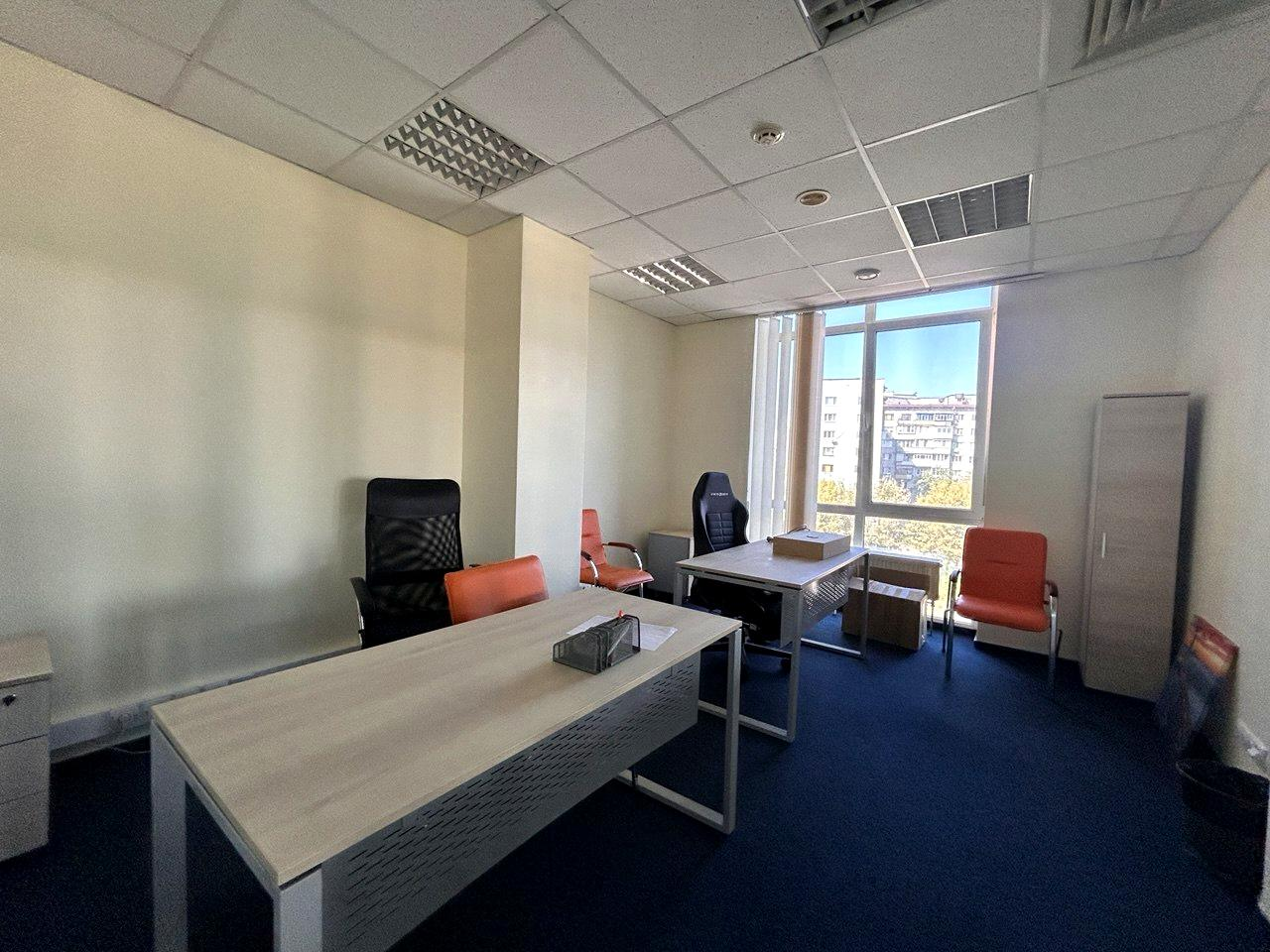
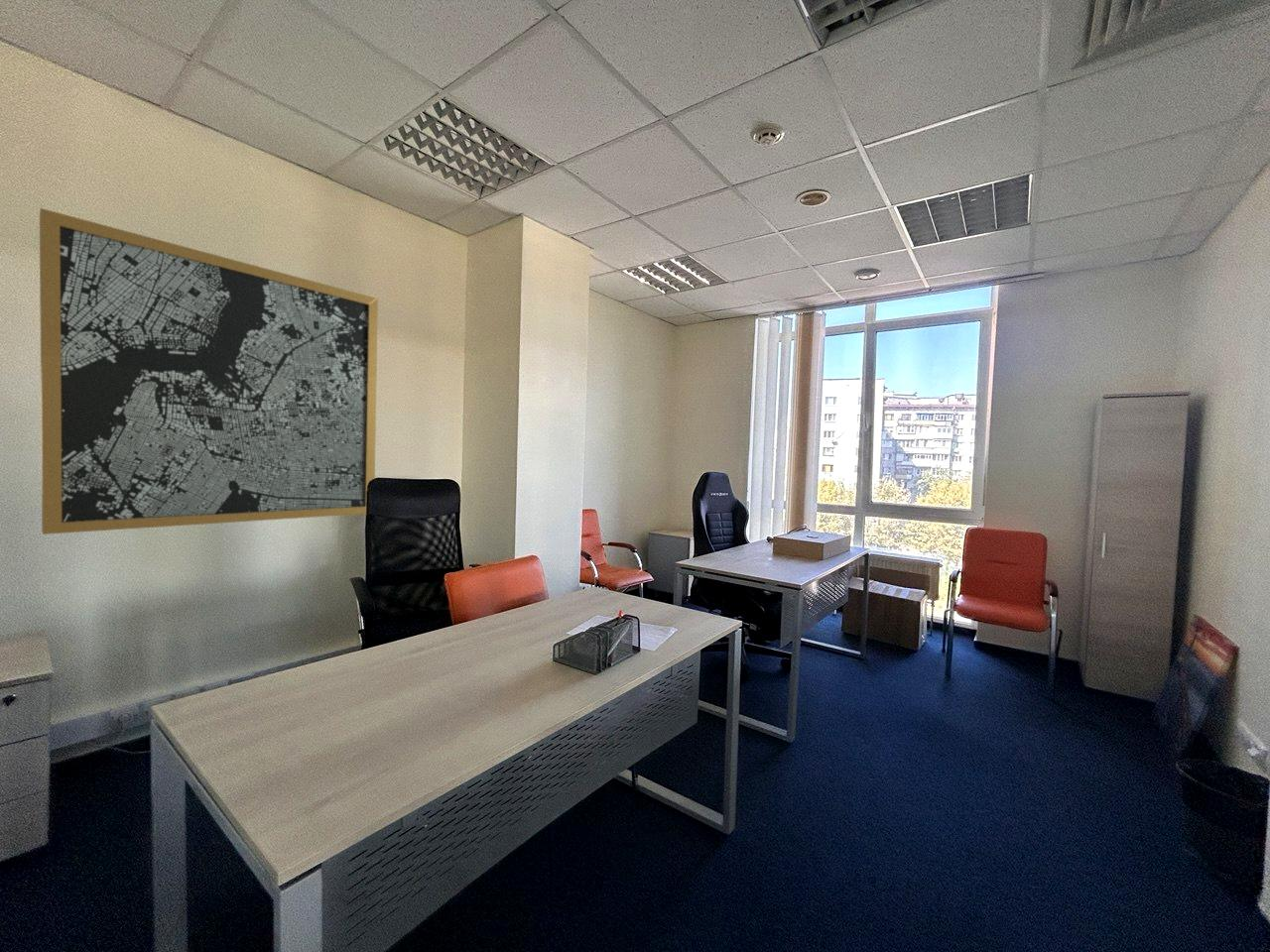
+ wall art [39,207,379,535]
